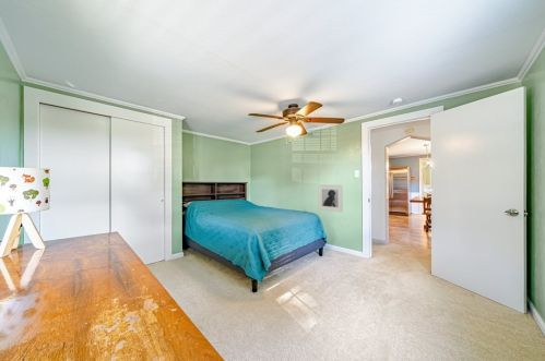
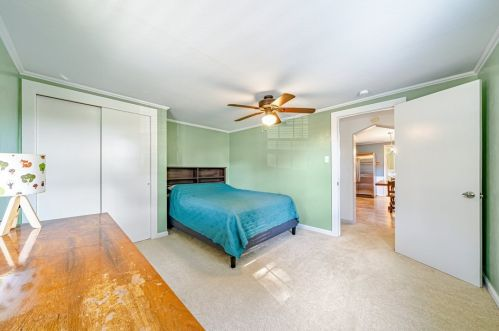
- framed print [317,184,344,213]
